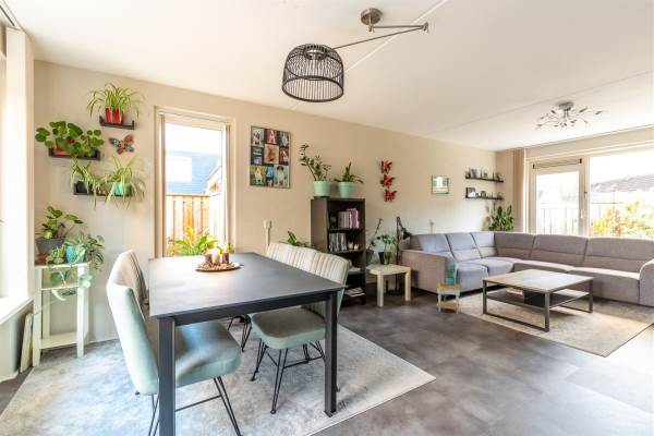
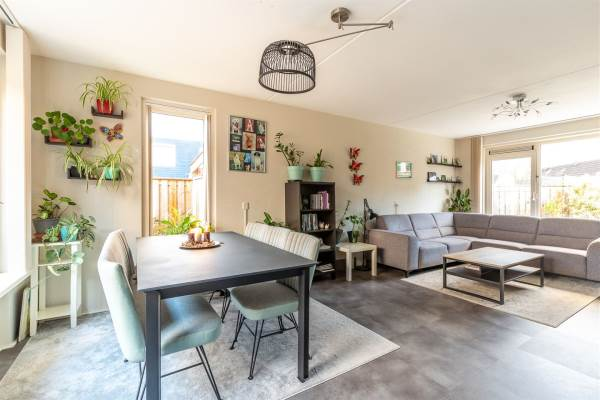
- side table [436,264,461,315]
